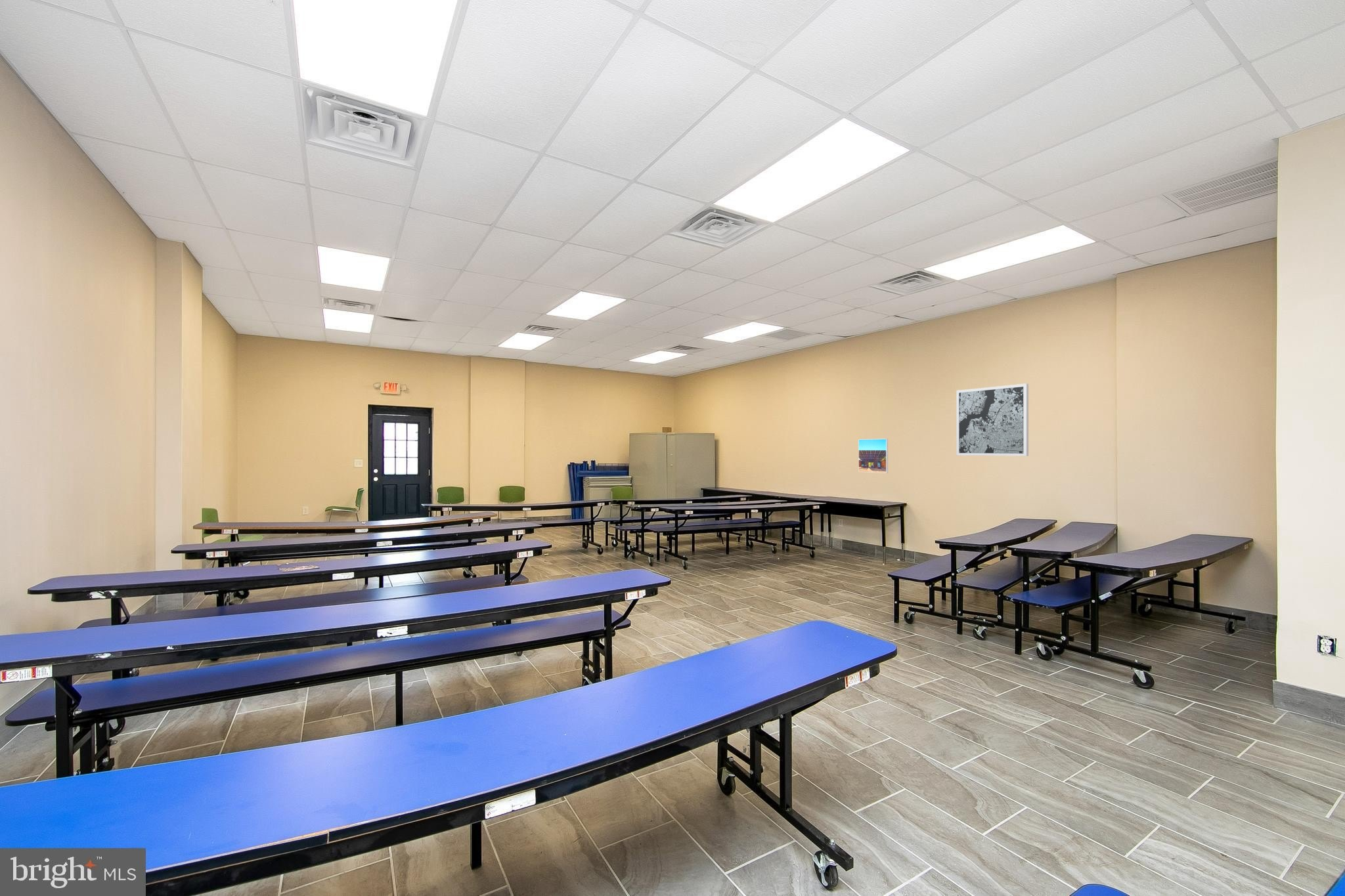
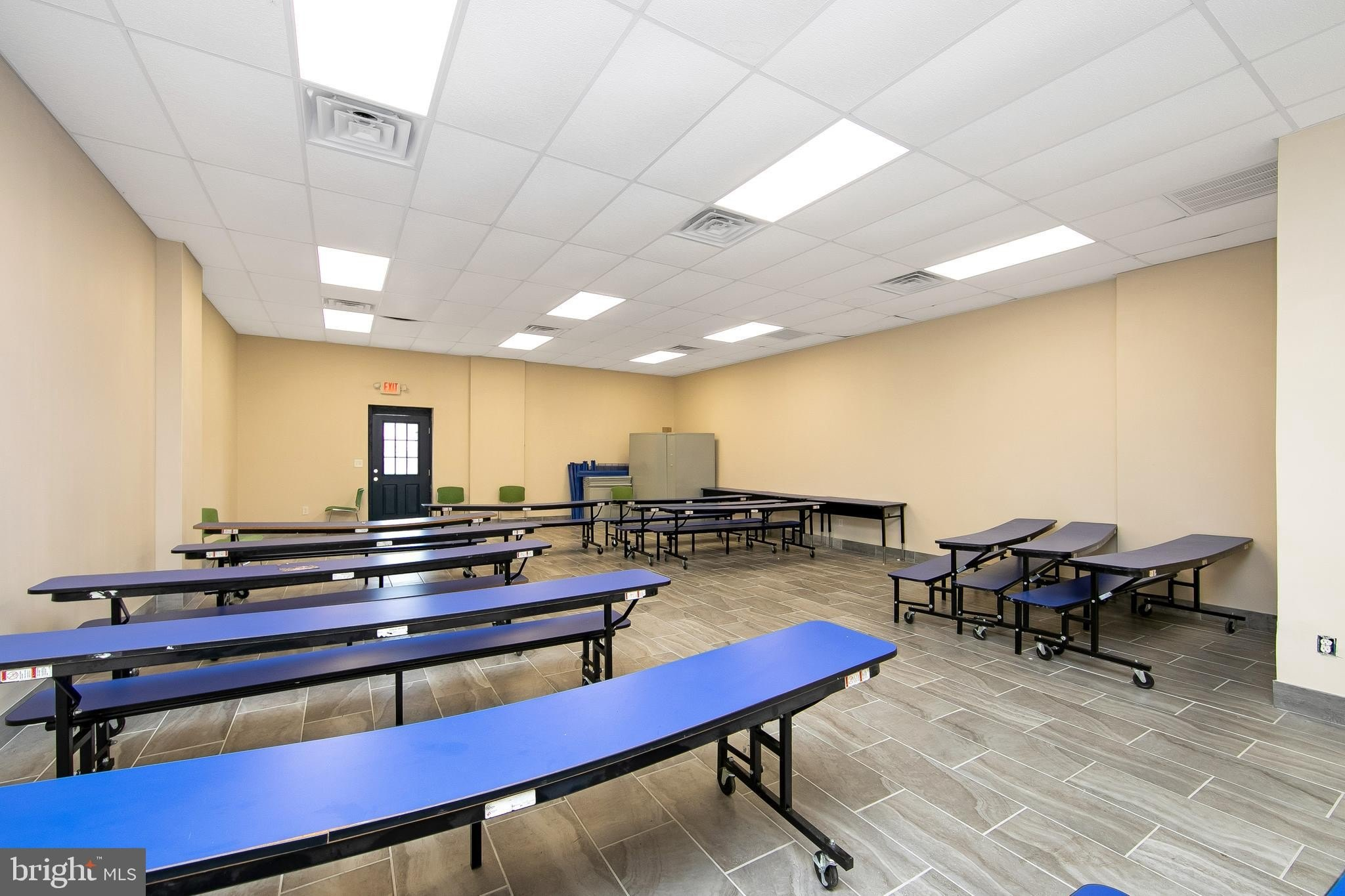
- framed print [858,438,889,474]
- wall art [956,383,1029,457]
